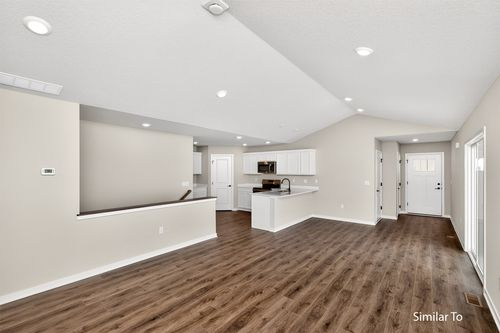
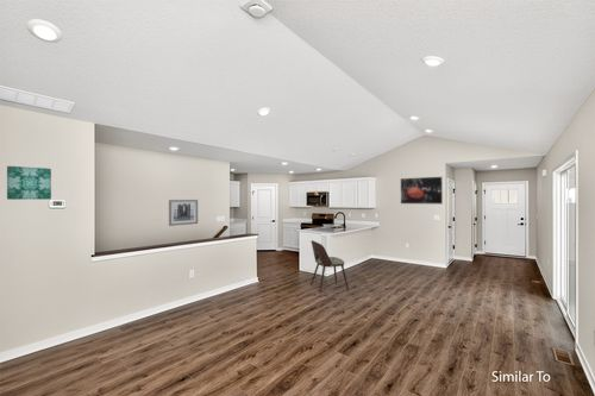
+ dining chair [309,239,350,294]
+ wall art [400,176,444,205]
+ wall art [168,199,199,227]
+ wall art [6,165,52,201]
